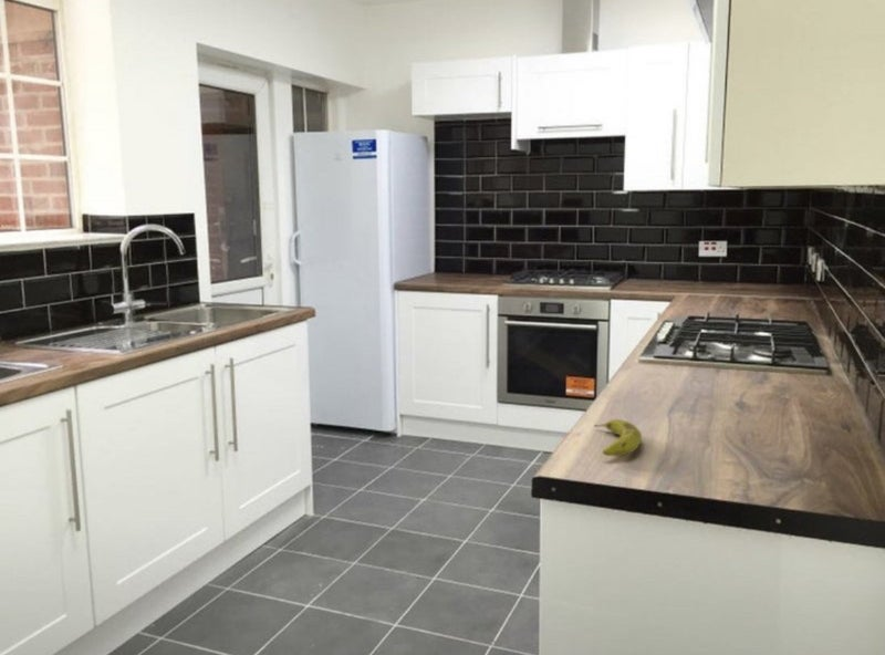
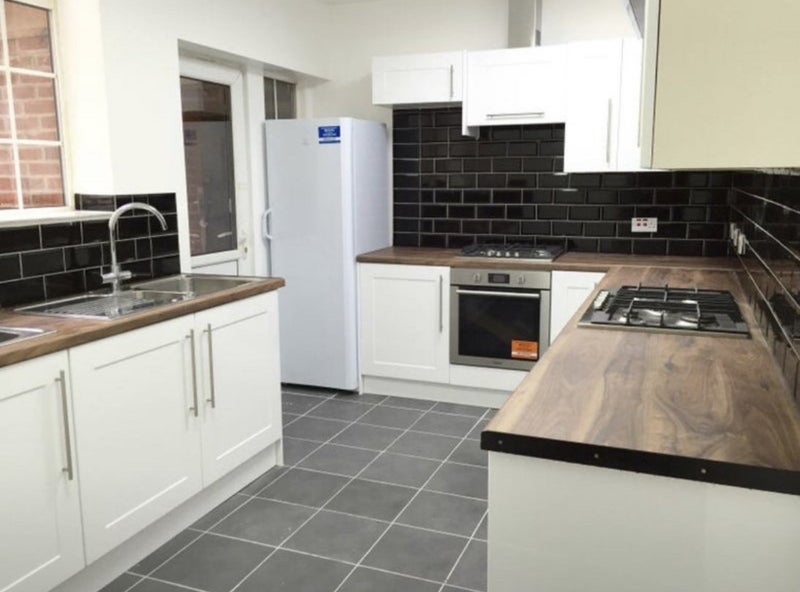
- fruit [593,418,643,458]
